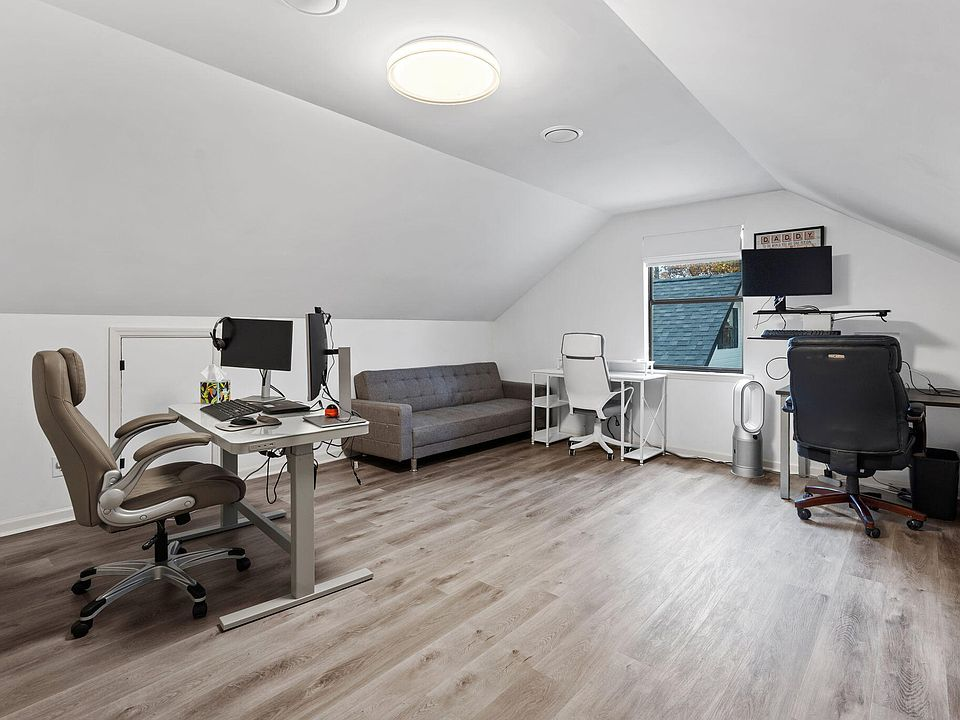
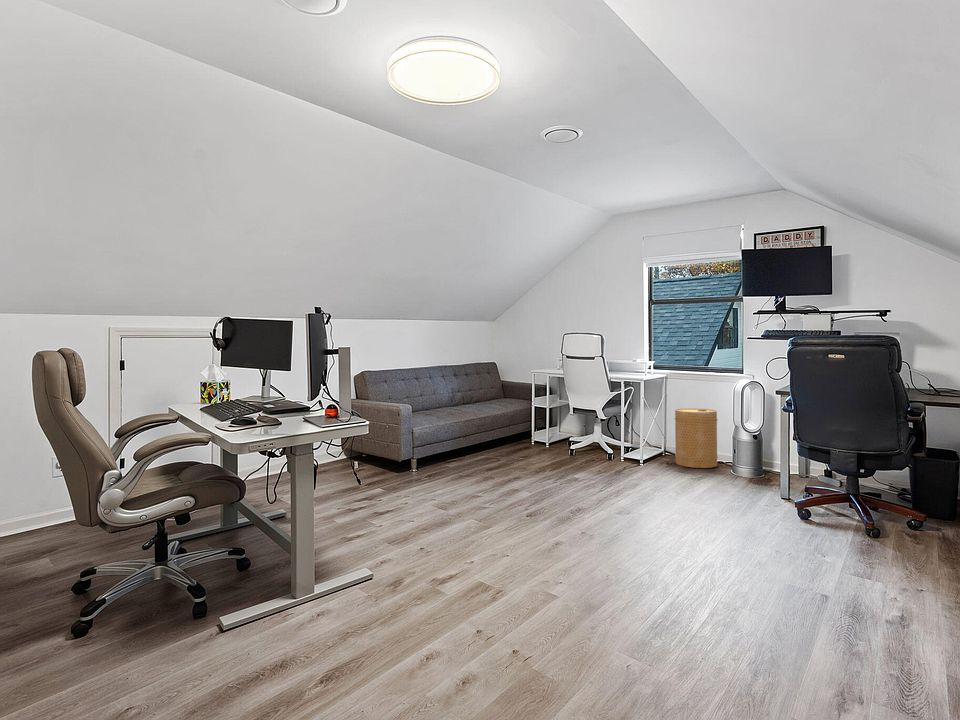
+ basket [674,407,719,469]
